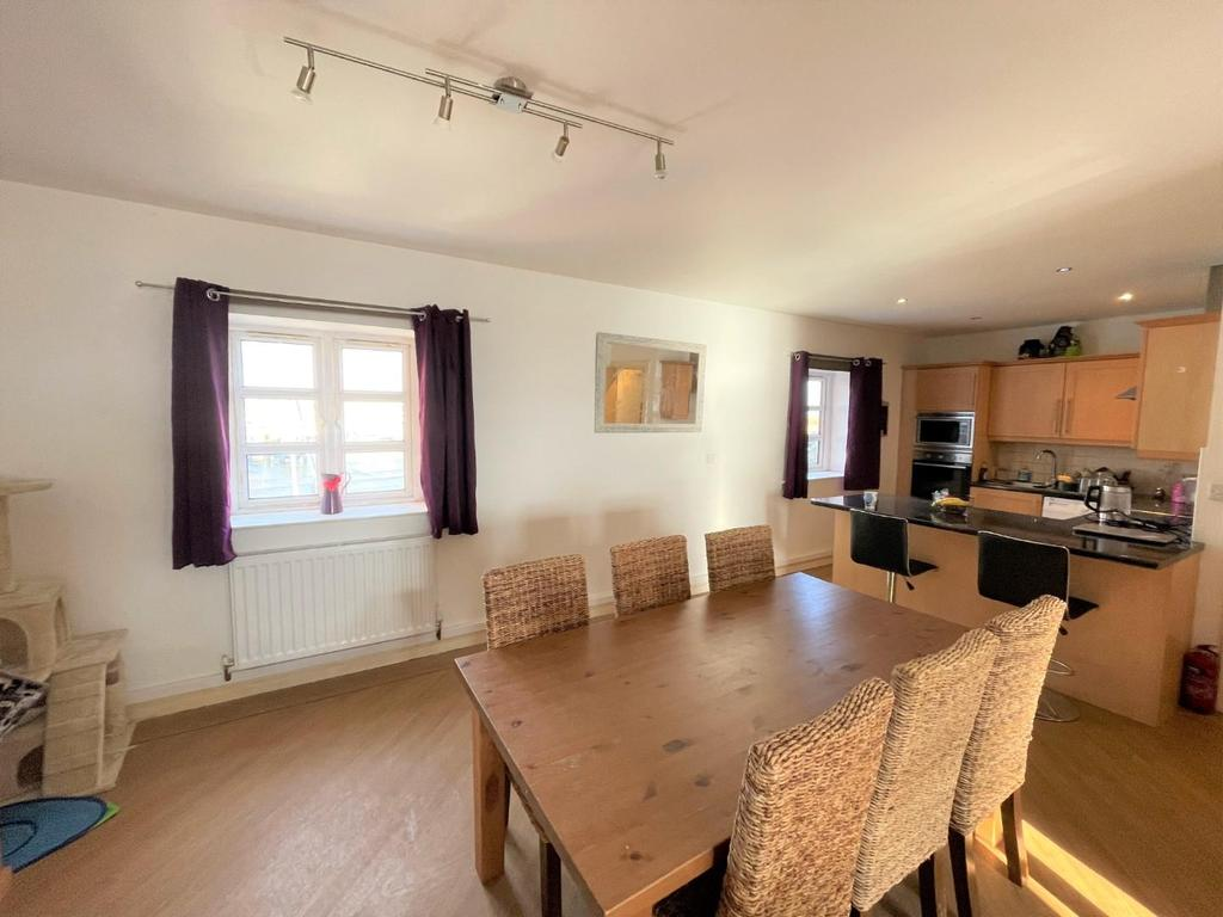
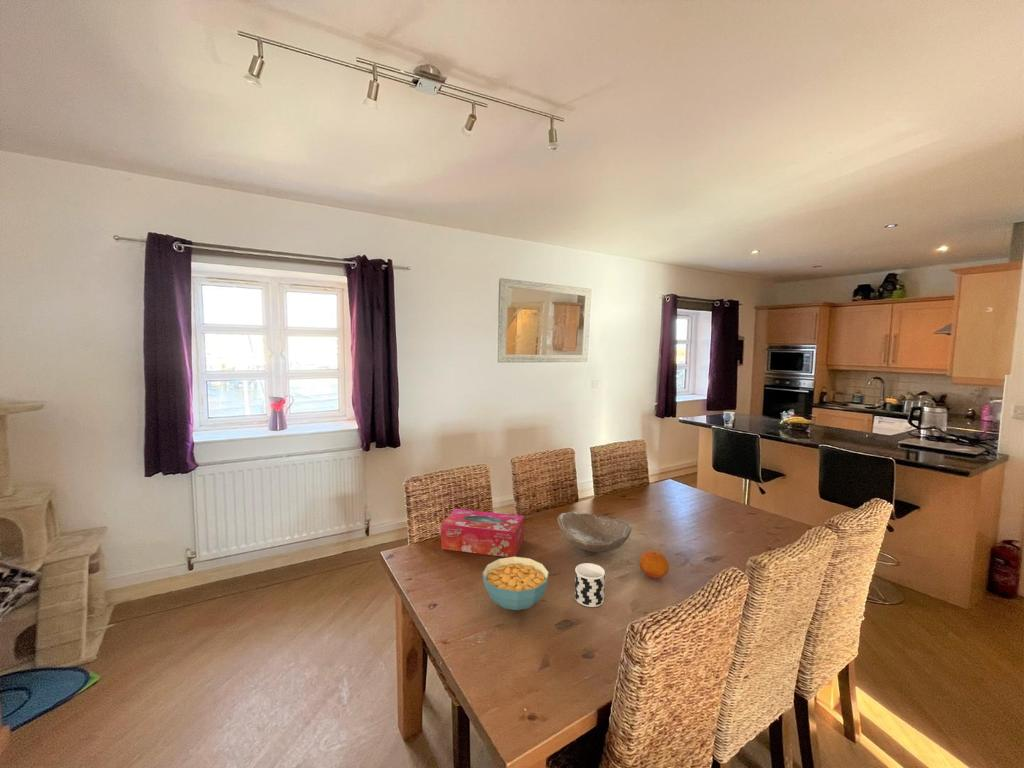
+ tissue box [440,508,525,558]
+ fruit [639,549,670,579]
+ cup [574,562,606,608]
+ cereal bowl [481,556,550,611]
+ bowl [556,511,632,553]
